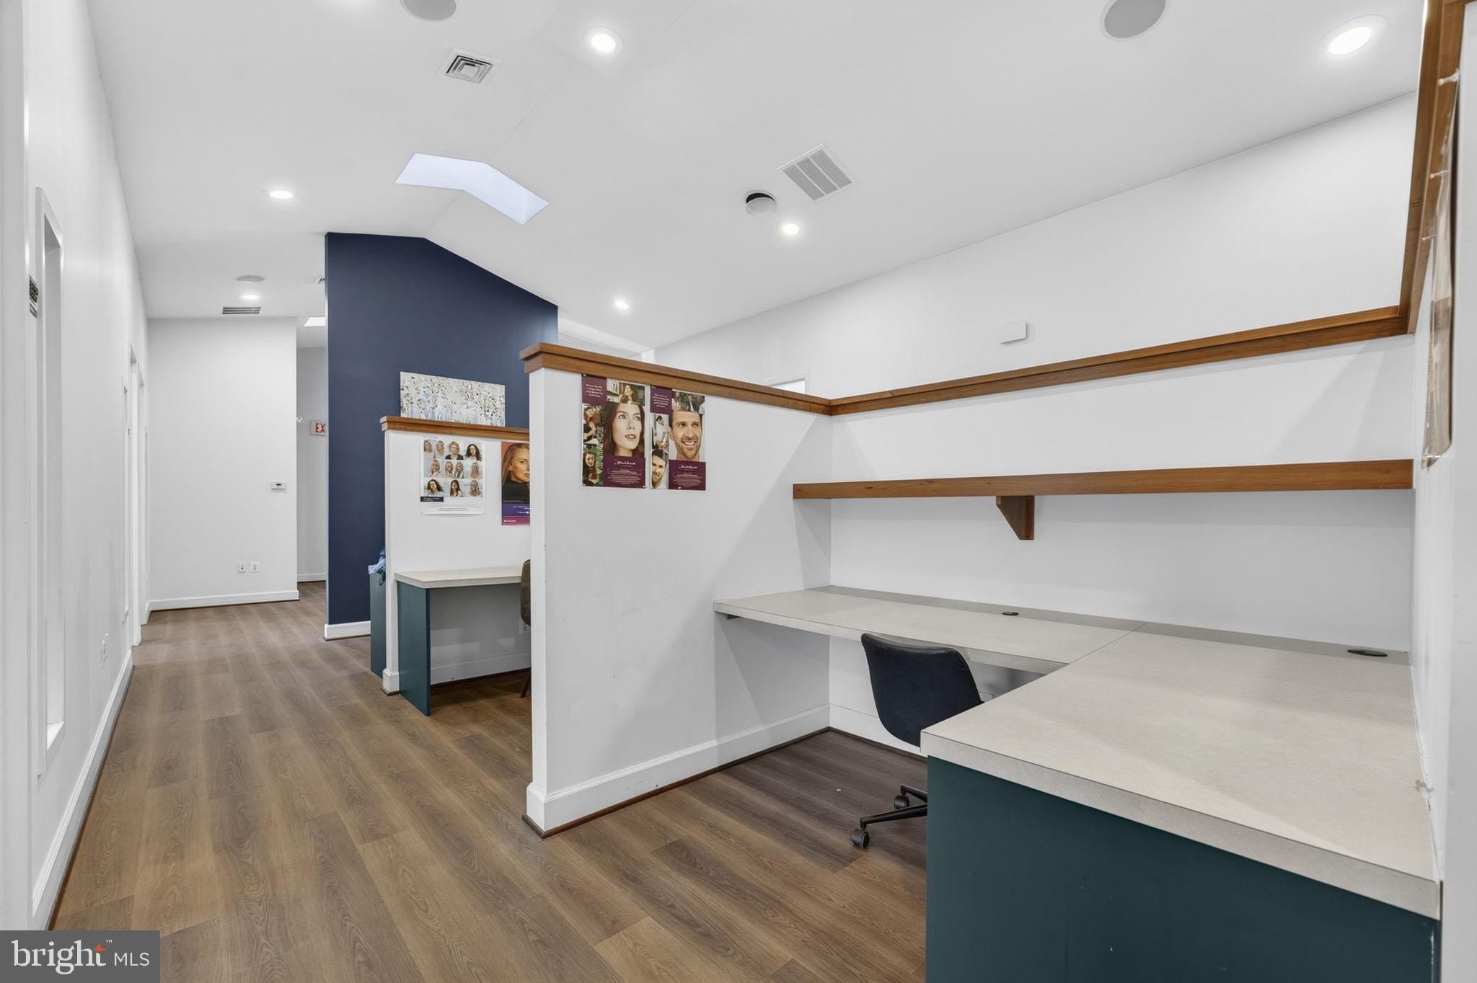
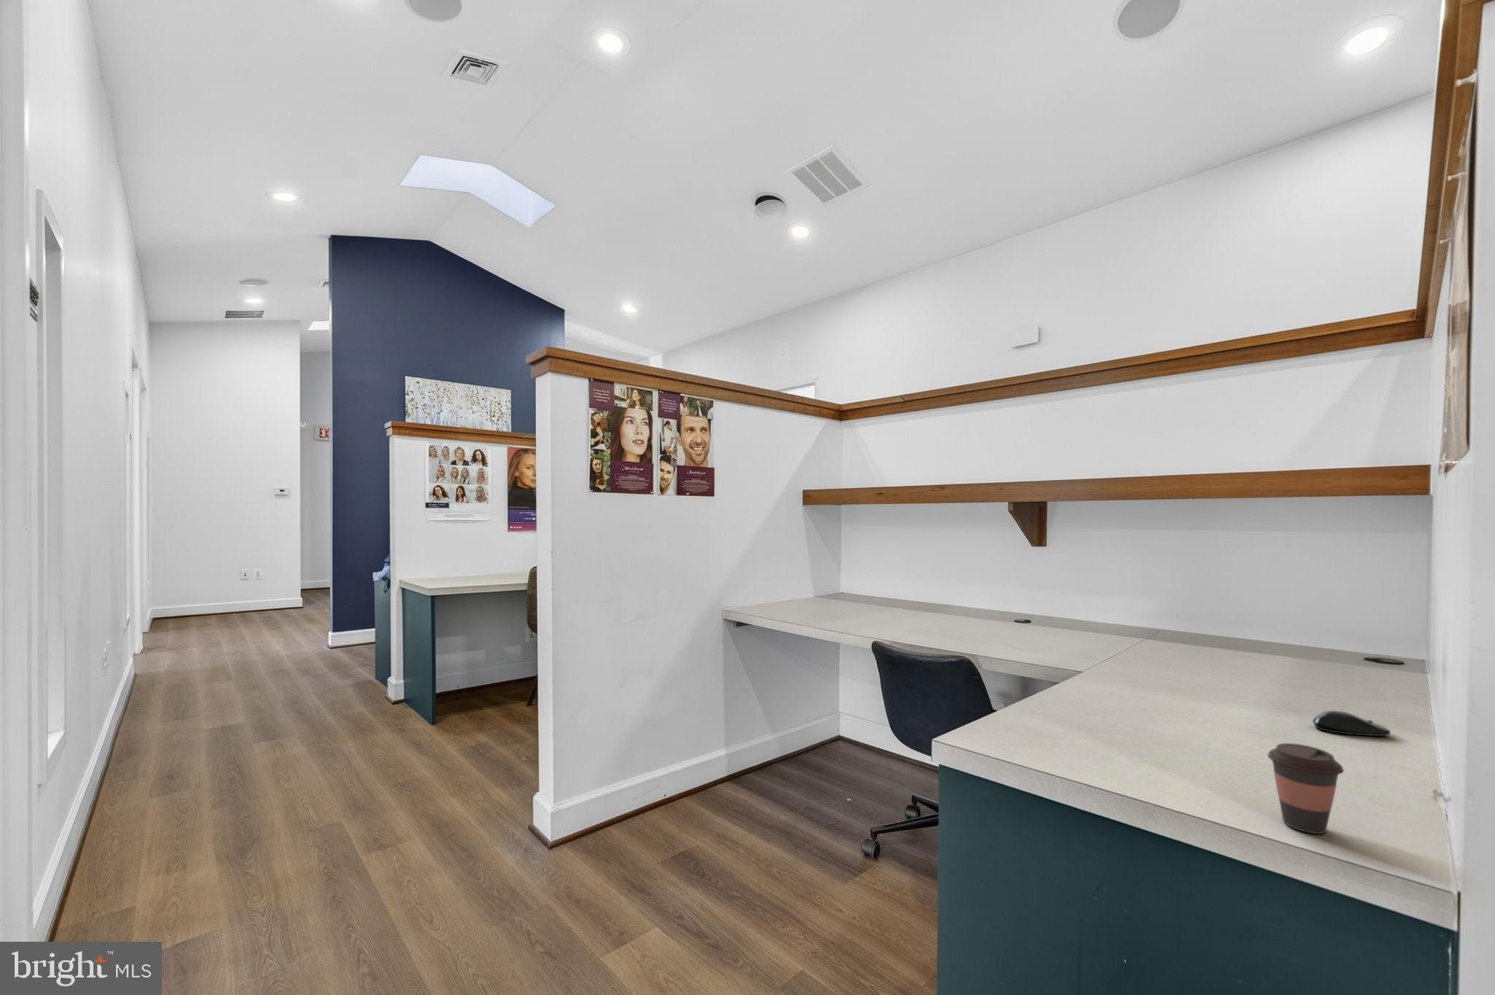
+ coffee cup [1267,743,1345,834]
+ computer mouse [1312,710,1392,736]
